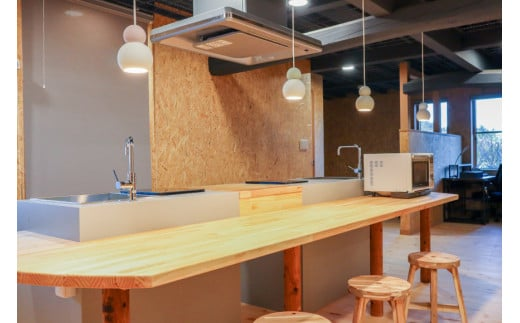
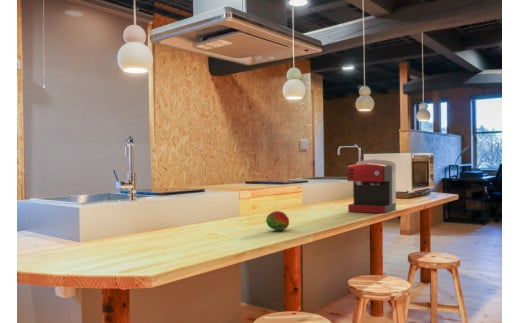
+ coffee maker [346,158,397,214]
+ fruit [265,210,290,231]
